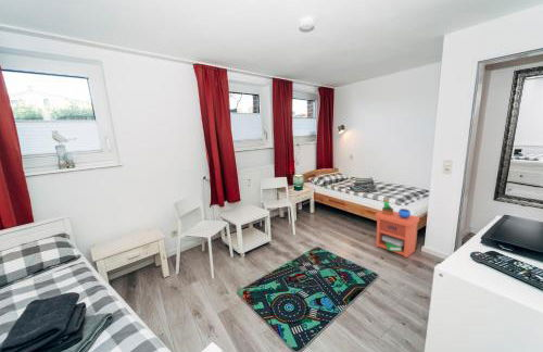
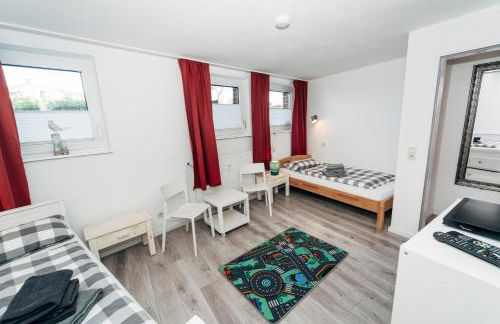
- nightstand [375,198,420,259]
